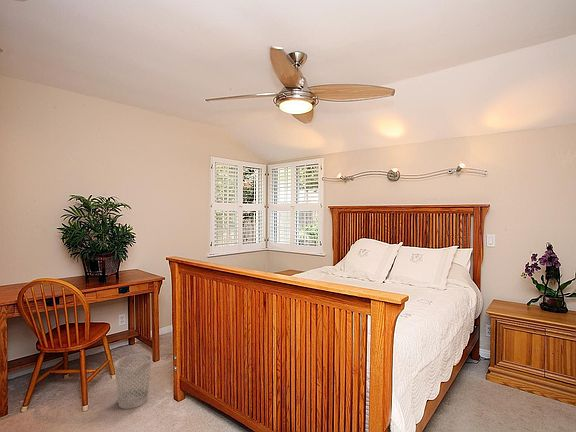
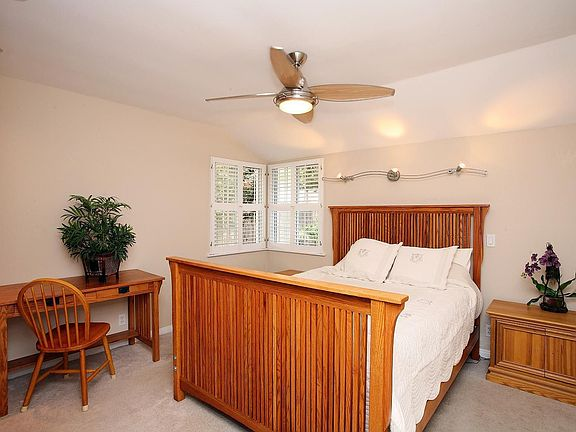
- wastebasket [114,353,152,410]
